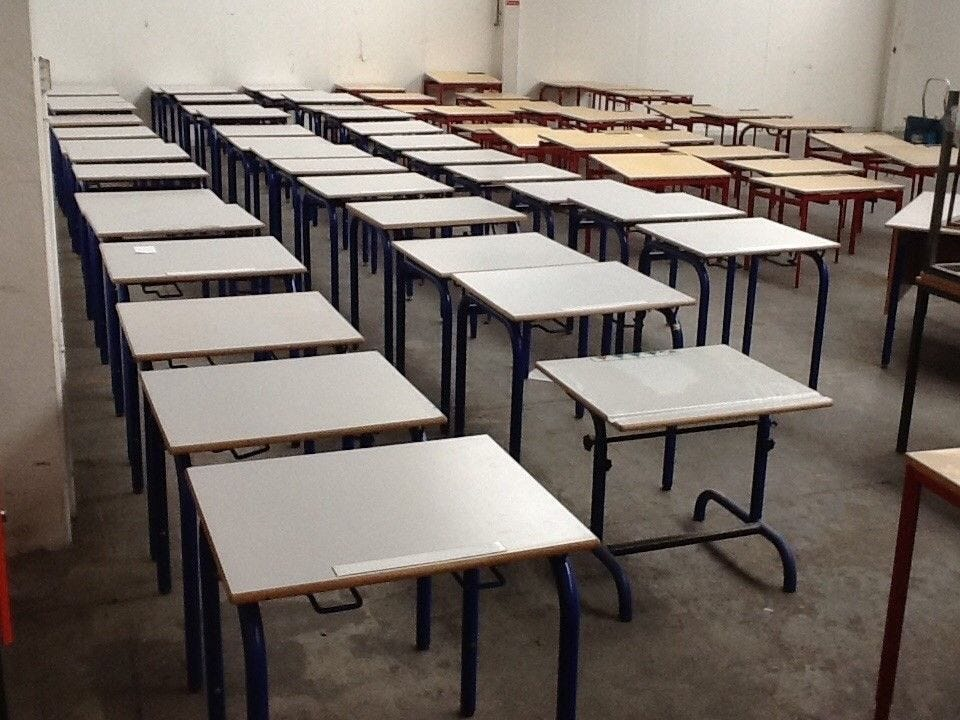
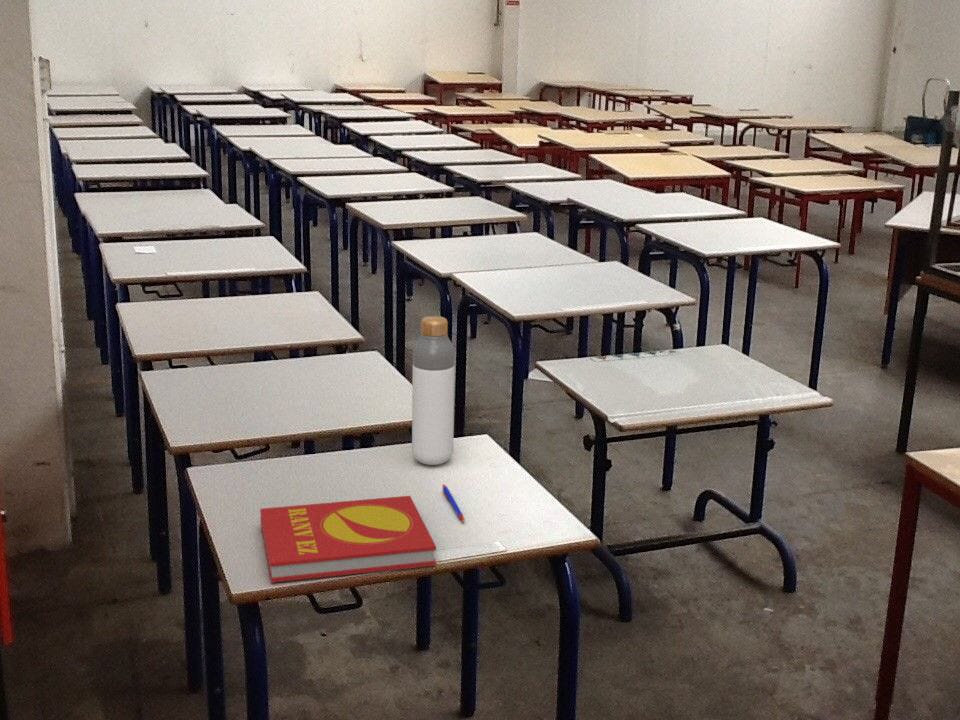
+ pen [441,483,466,523]
+ book [259,495,437,584]
+ bottle [411,315,456,466]
